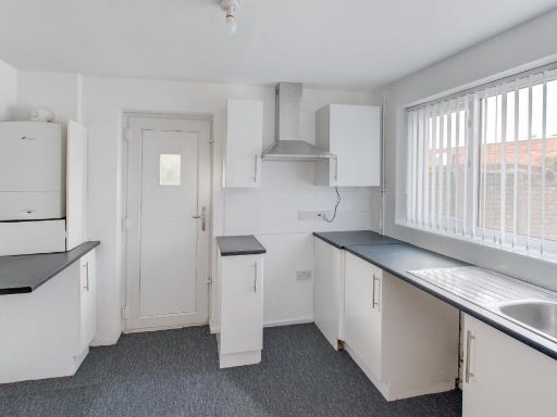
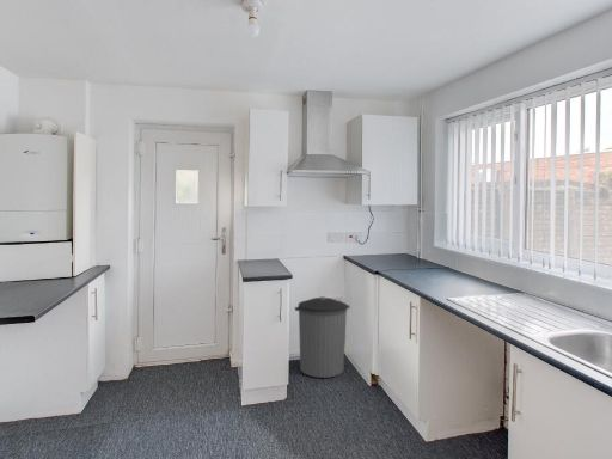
+ trash can [294,295,351,379]
